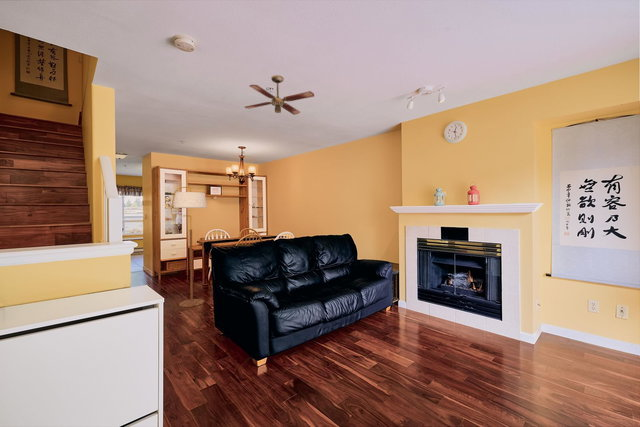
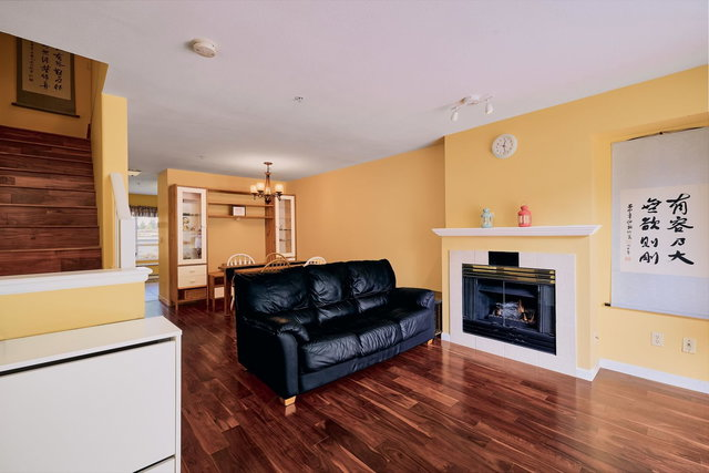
- floor lamp [170,186,208,308]
- ceiling fan [244,74,315,116]
